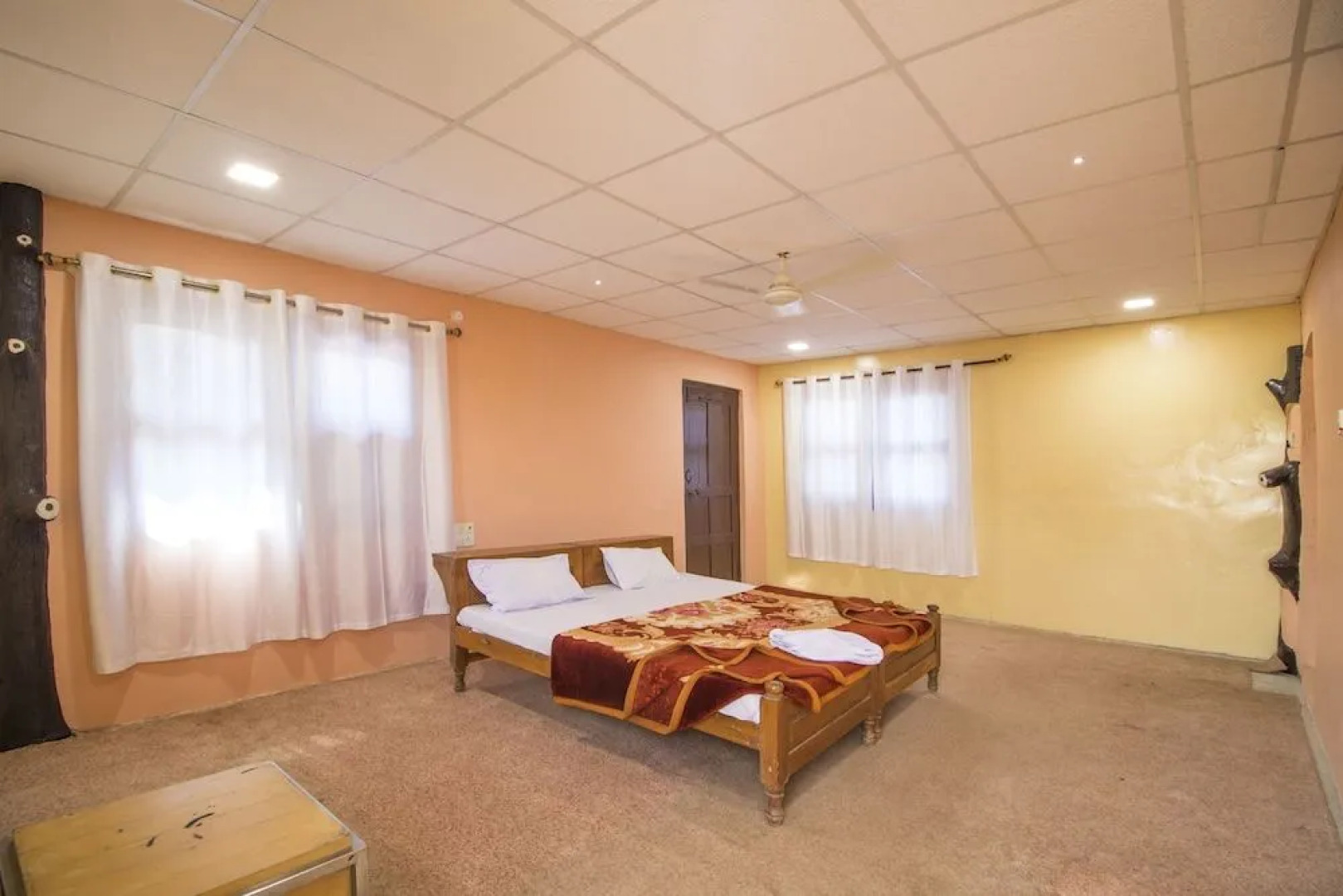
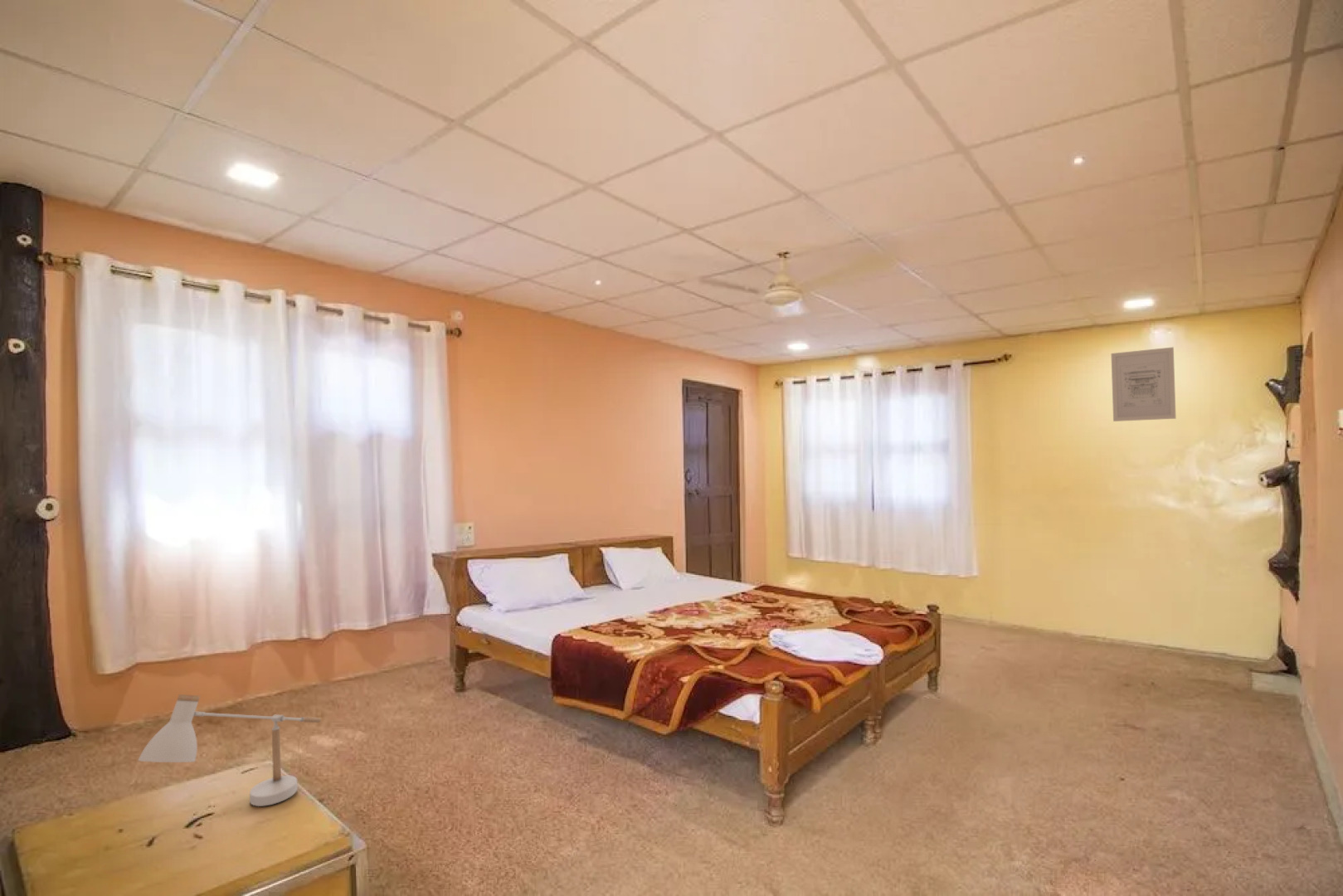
+ wall art [1110,346,1177,422]
+ desk lamp [137,694,322,807]
